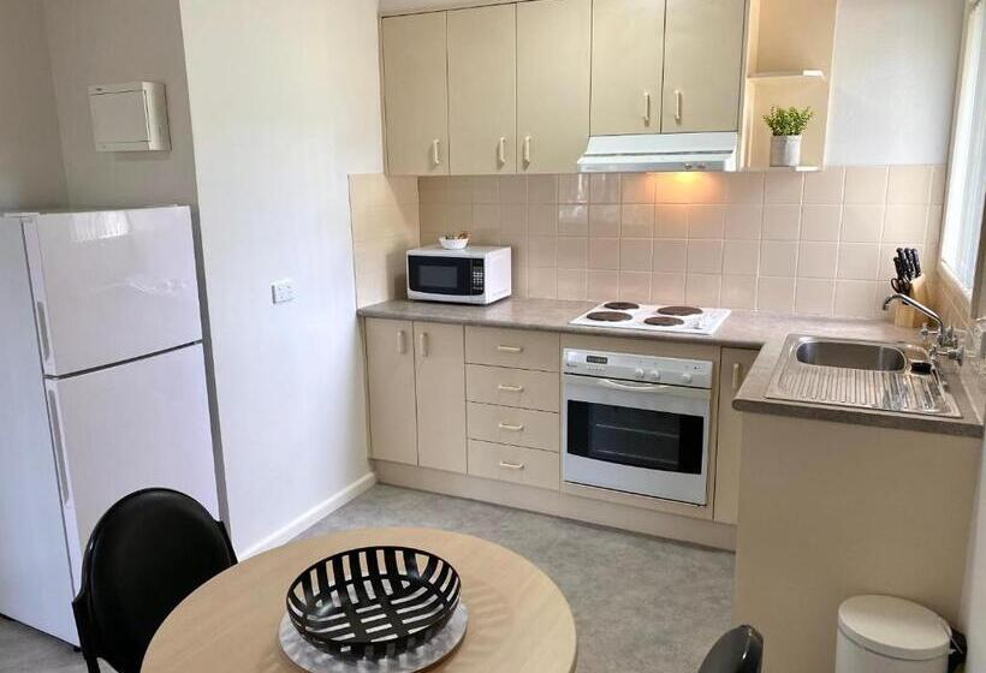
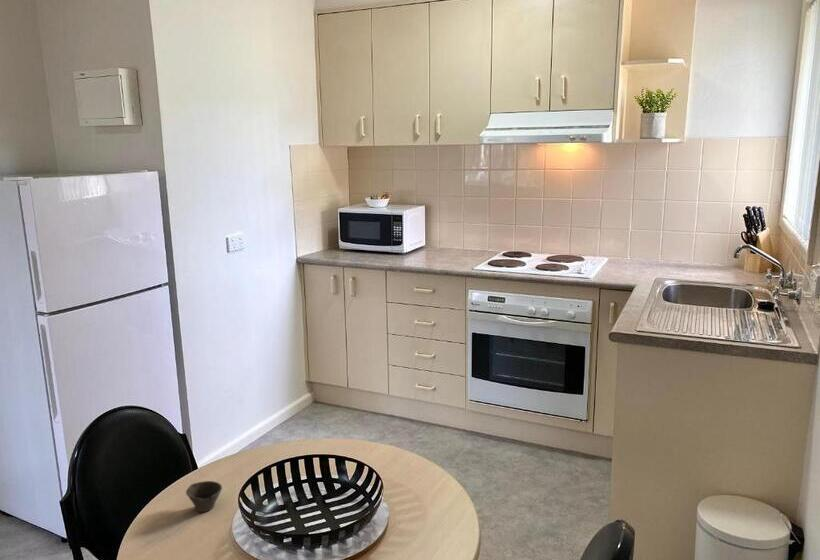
+ cup [185,480,223,513]
